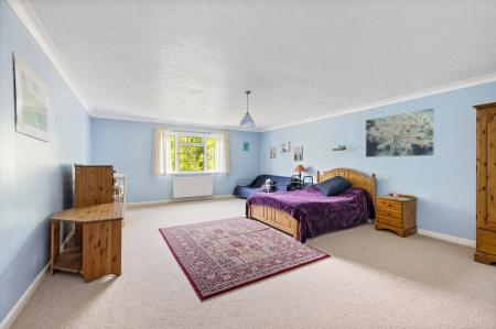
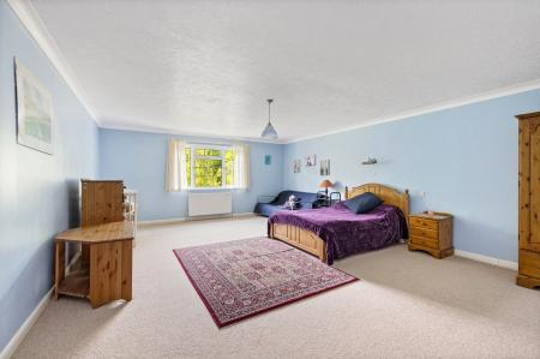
- wall art [365,107,434,158]
